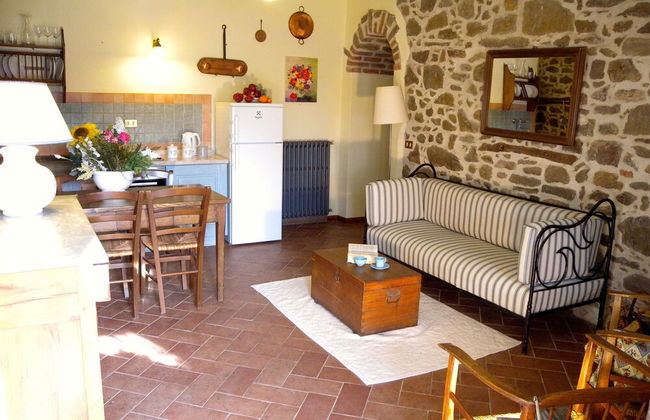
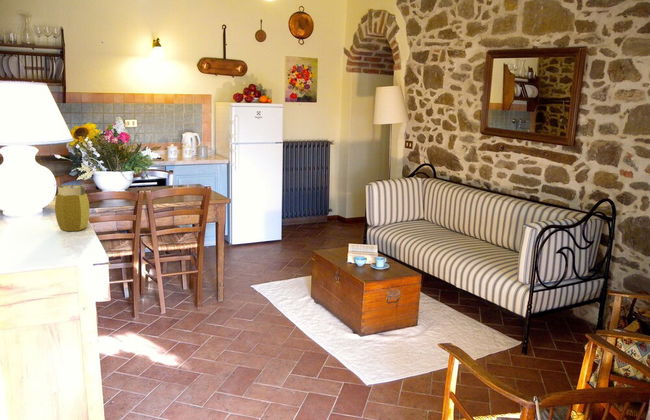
+ jar [54,184,91,232]
